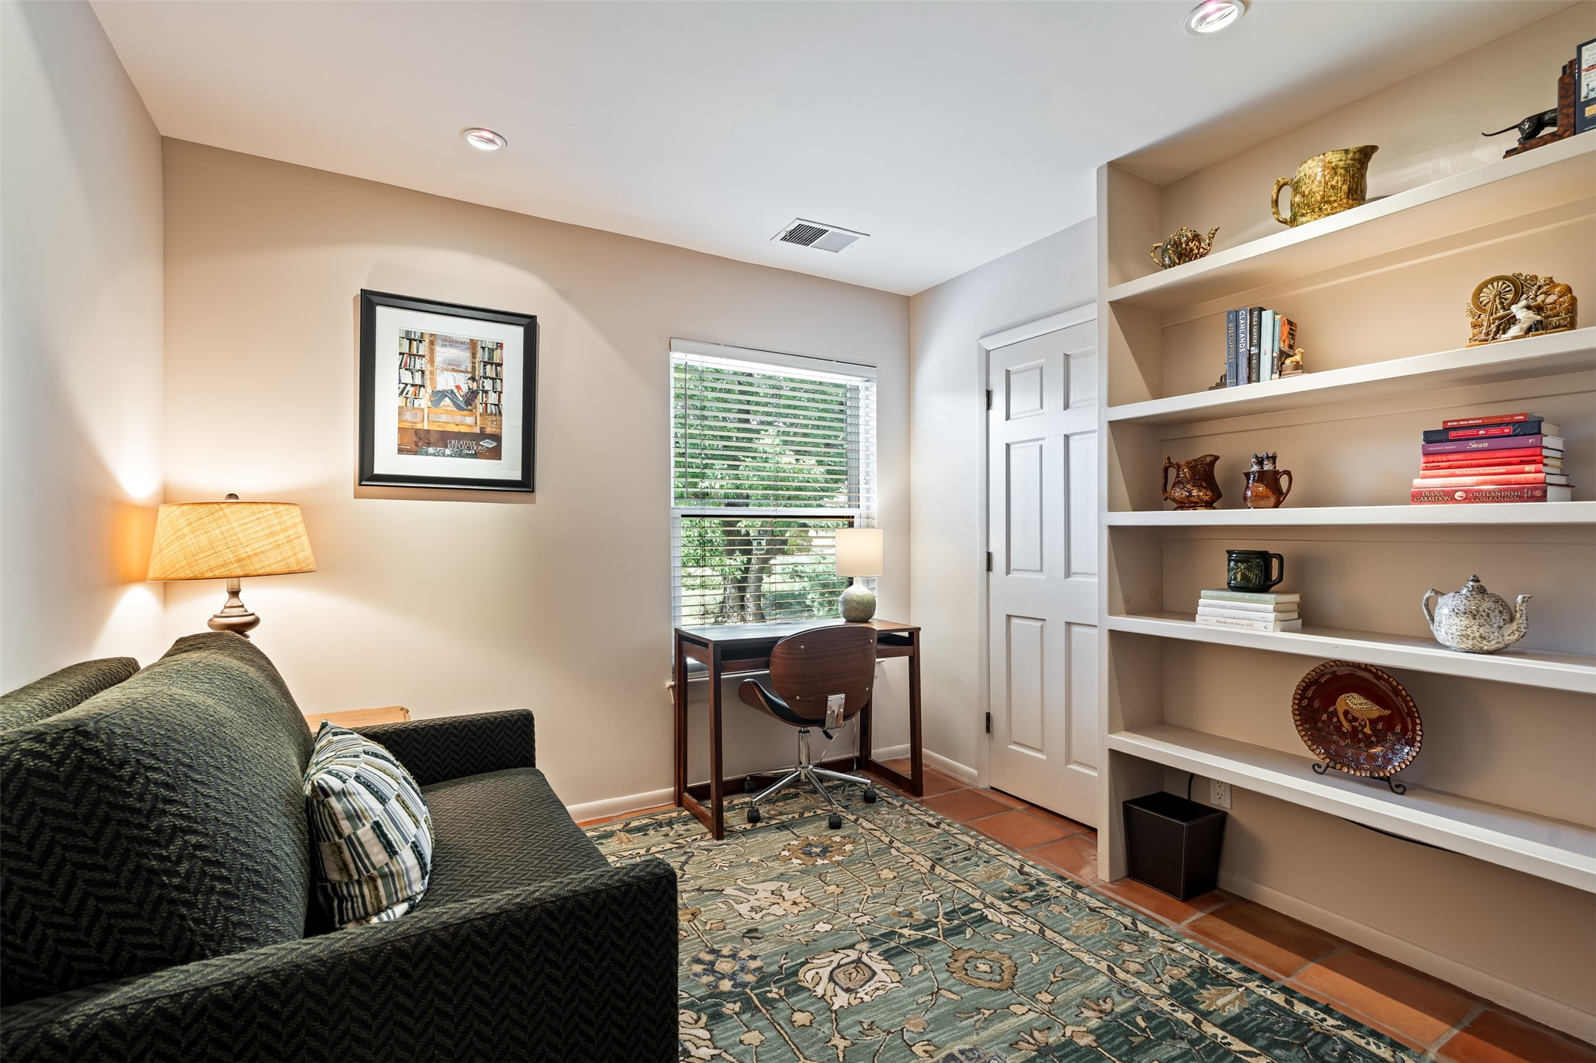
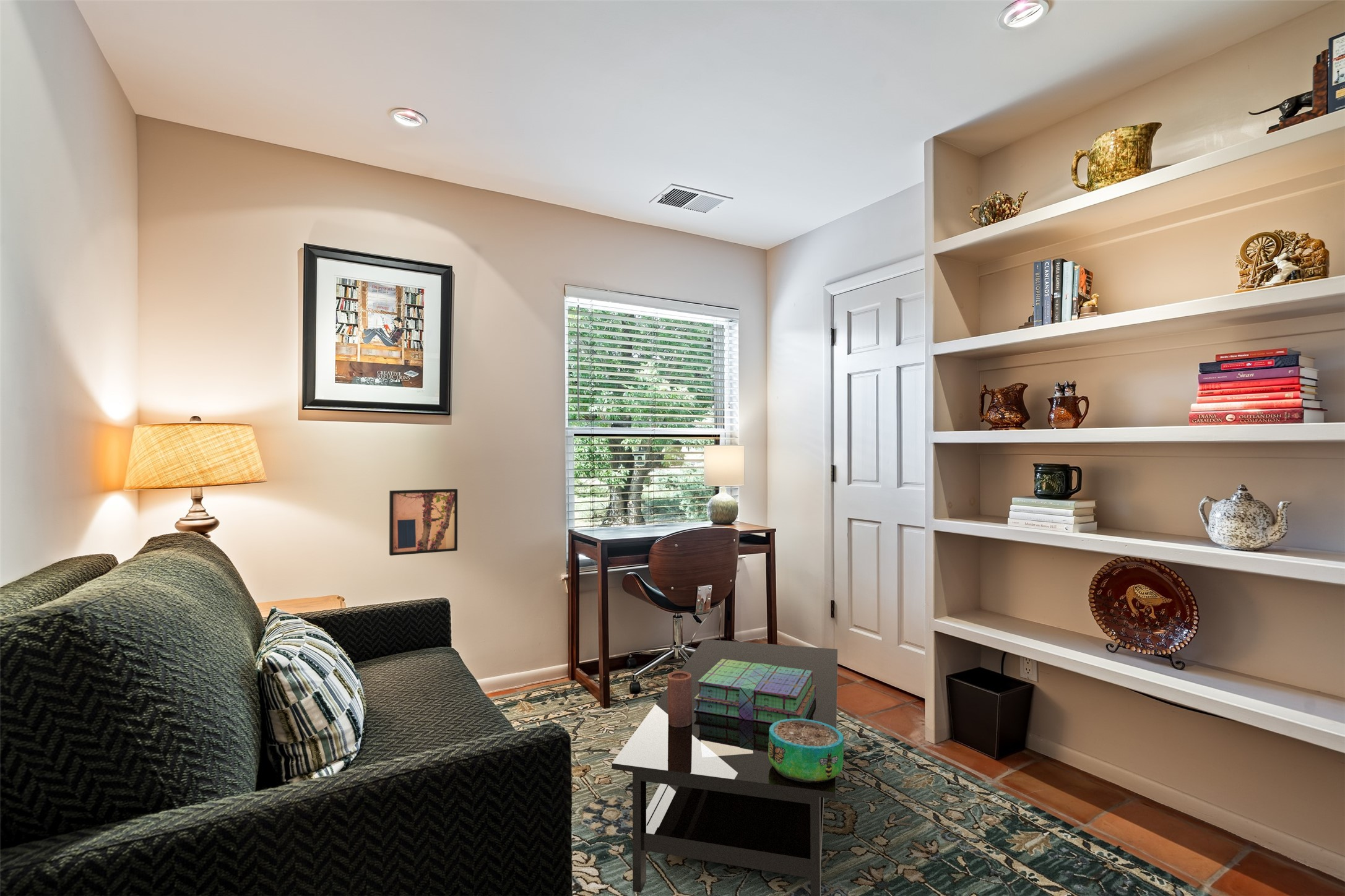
+ wall art [389,488,458,556]
+ candle [667,671,693,728]
+ decorative bowl [768,718,844,783]
+ stack of books [694,659,816,723]
+ coffee table [611,639,838,896]
